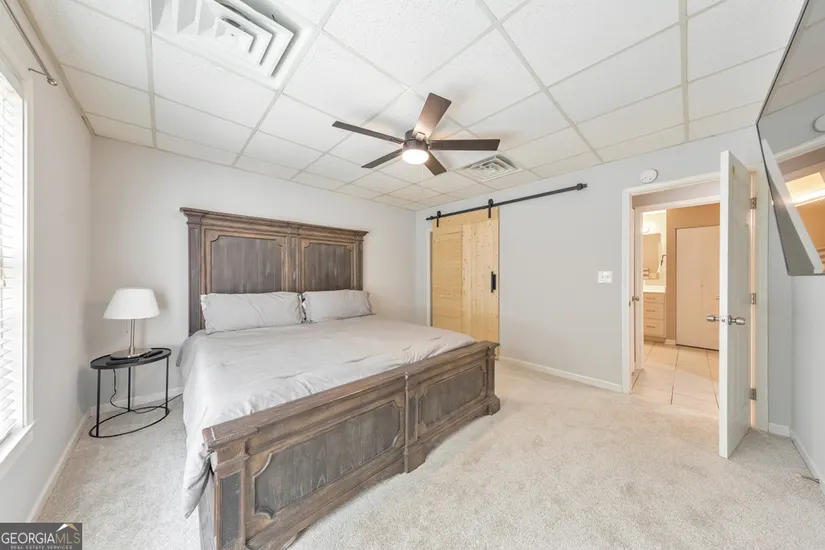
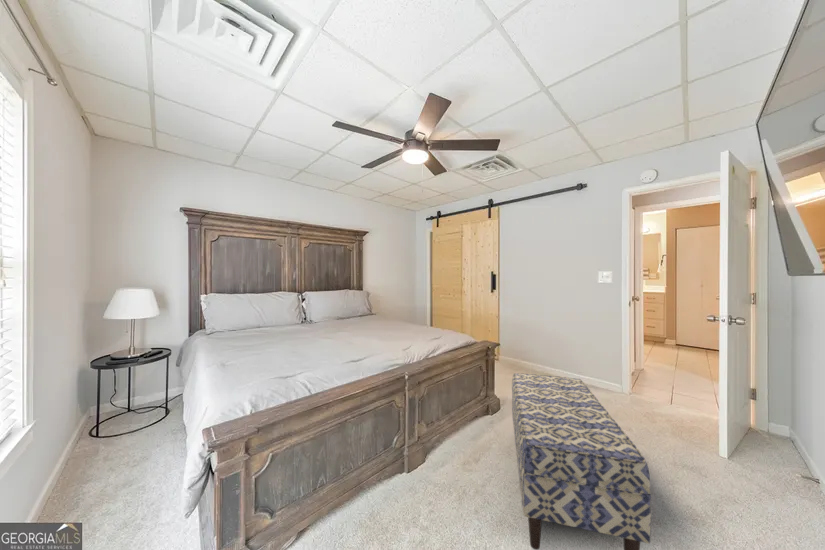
+ bench [511,372,652,550]
